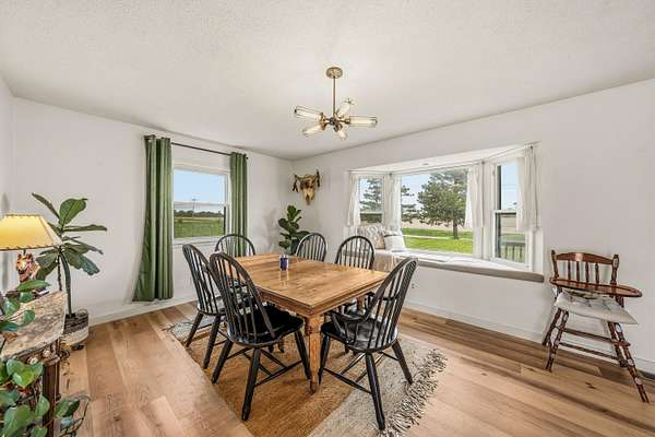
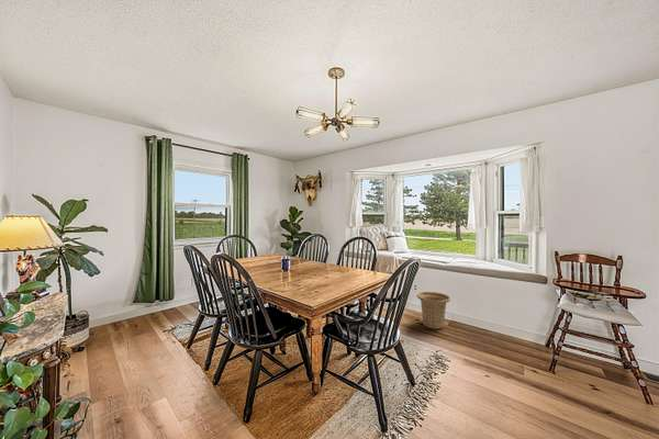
+ basket [416,291,451,330]
